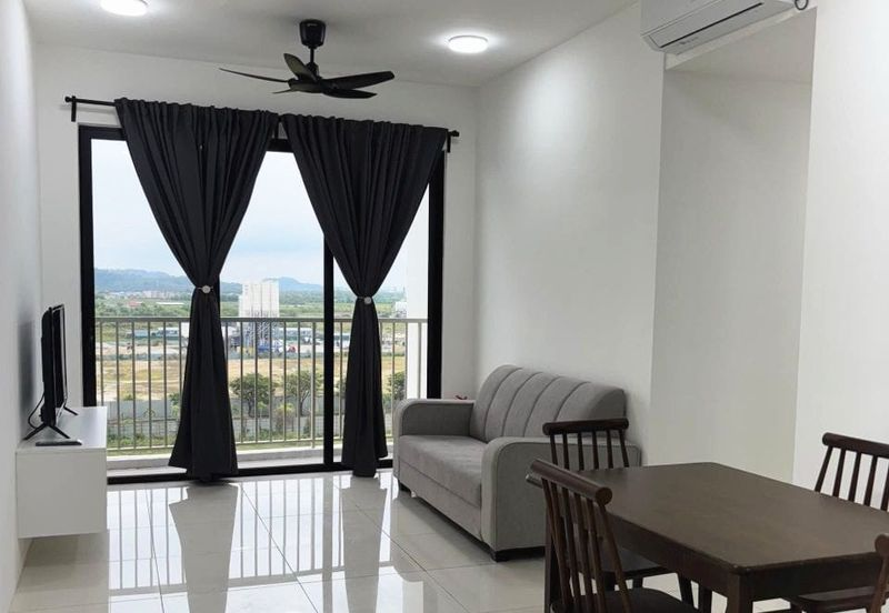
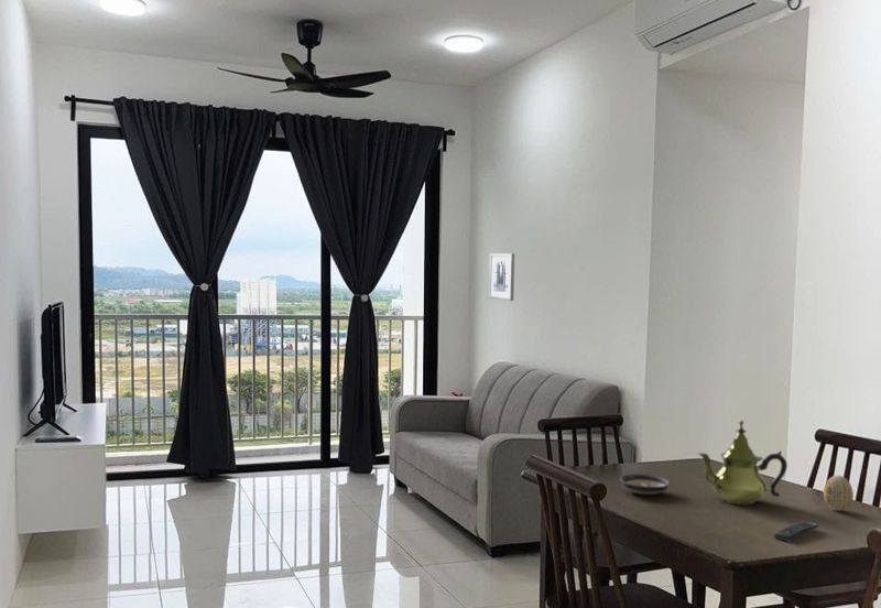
+ remote control [773,521,819,543]
+ teapot [698,420,788,506]
+ decorative egg [823,475,855,512]
+ wall art [488,252,515,302]
+ saucer [619,473,672,496]
